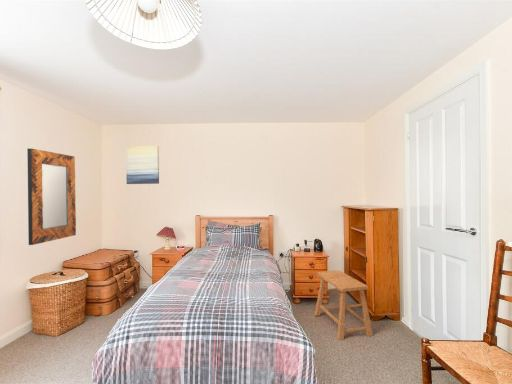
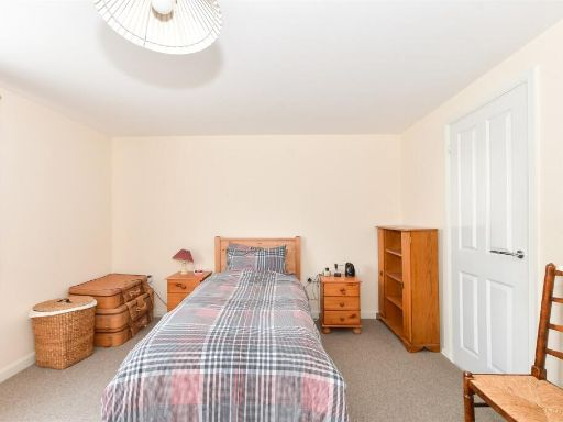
- wall art [125,145,160,185]
- stool [314,269,374,341]
- home mirror [26,148,77,246]
